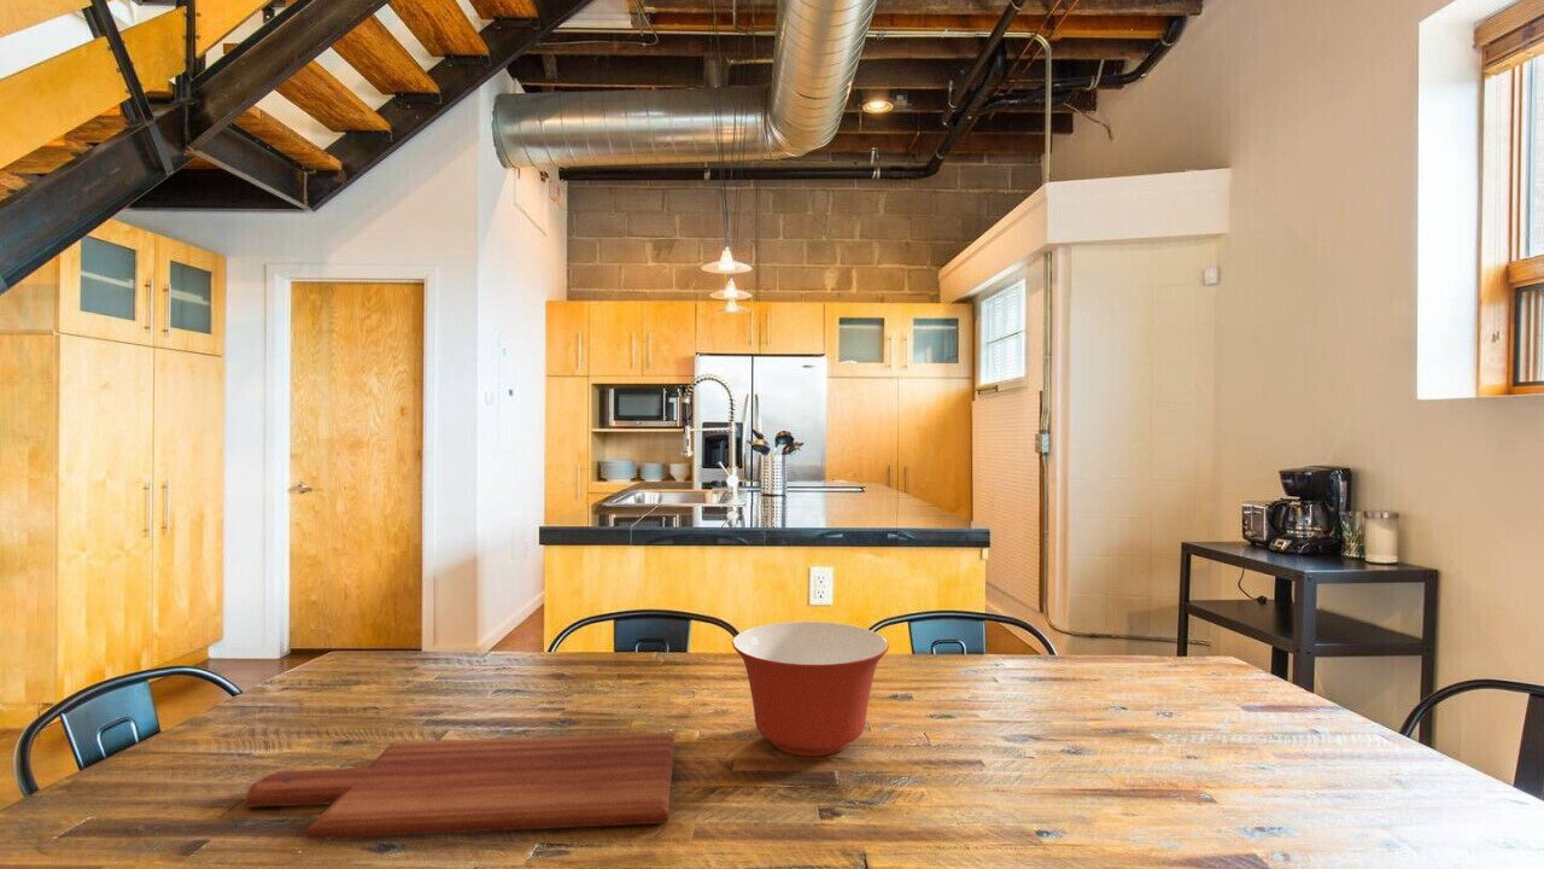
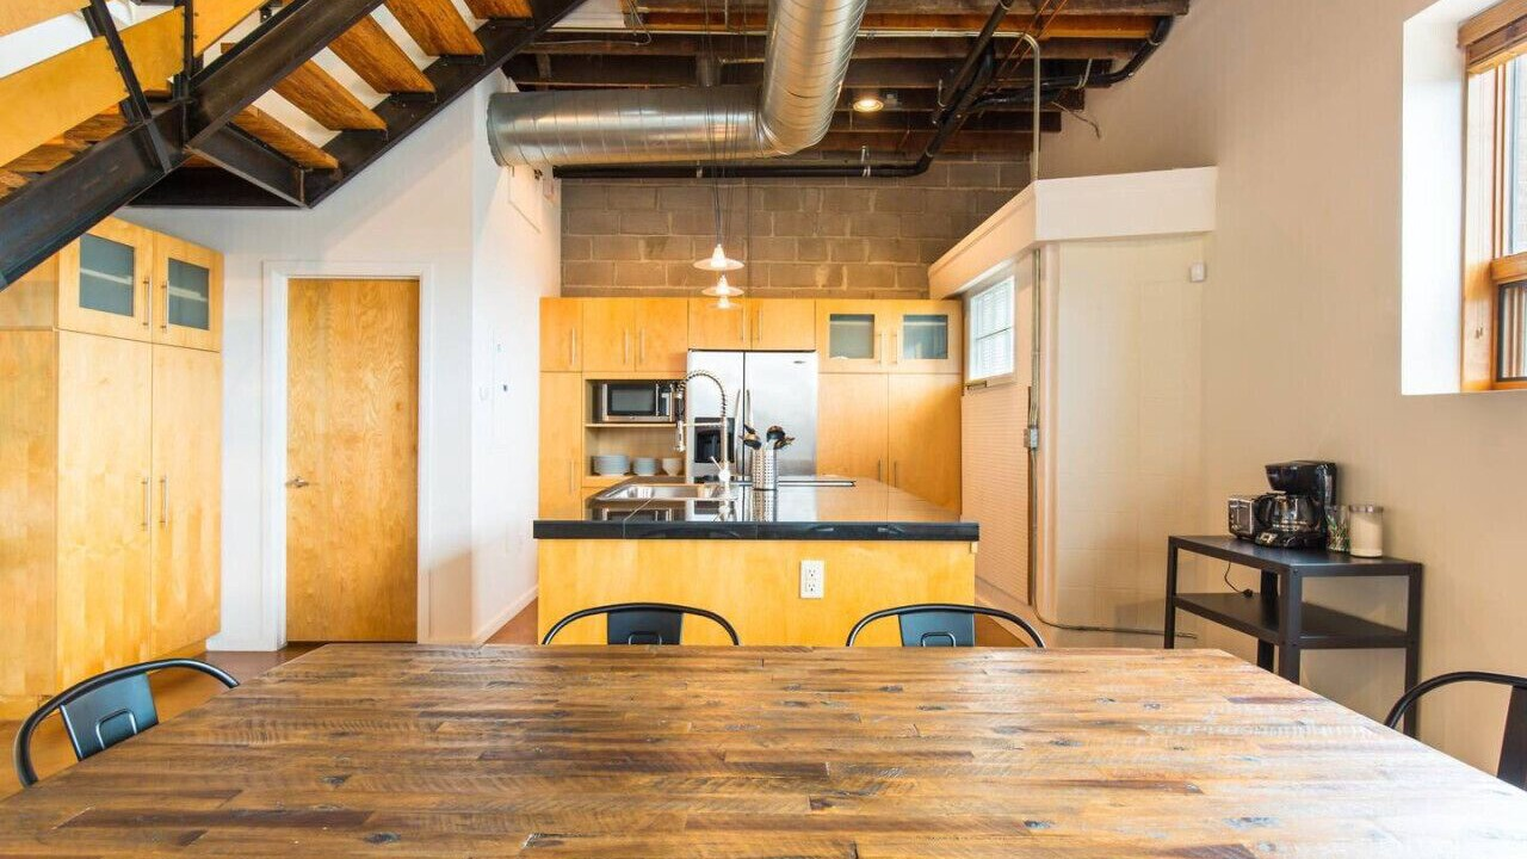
- mixing bowl [731,620,890,758]
- cutting board [245,731,676,840]
